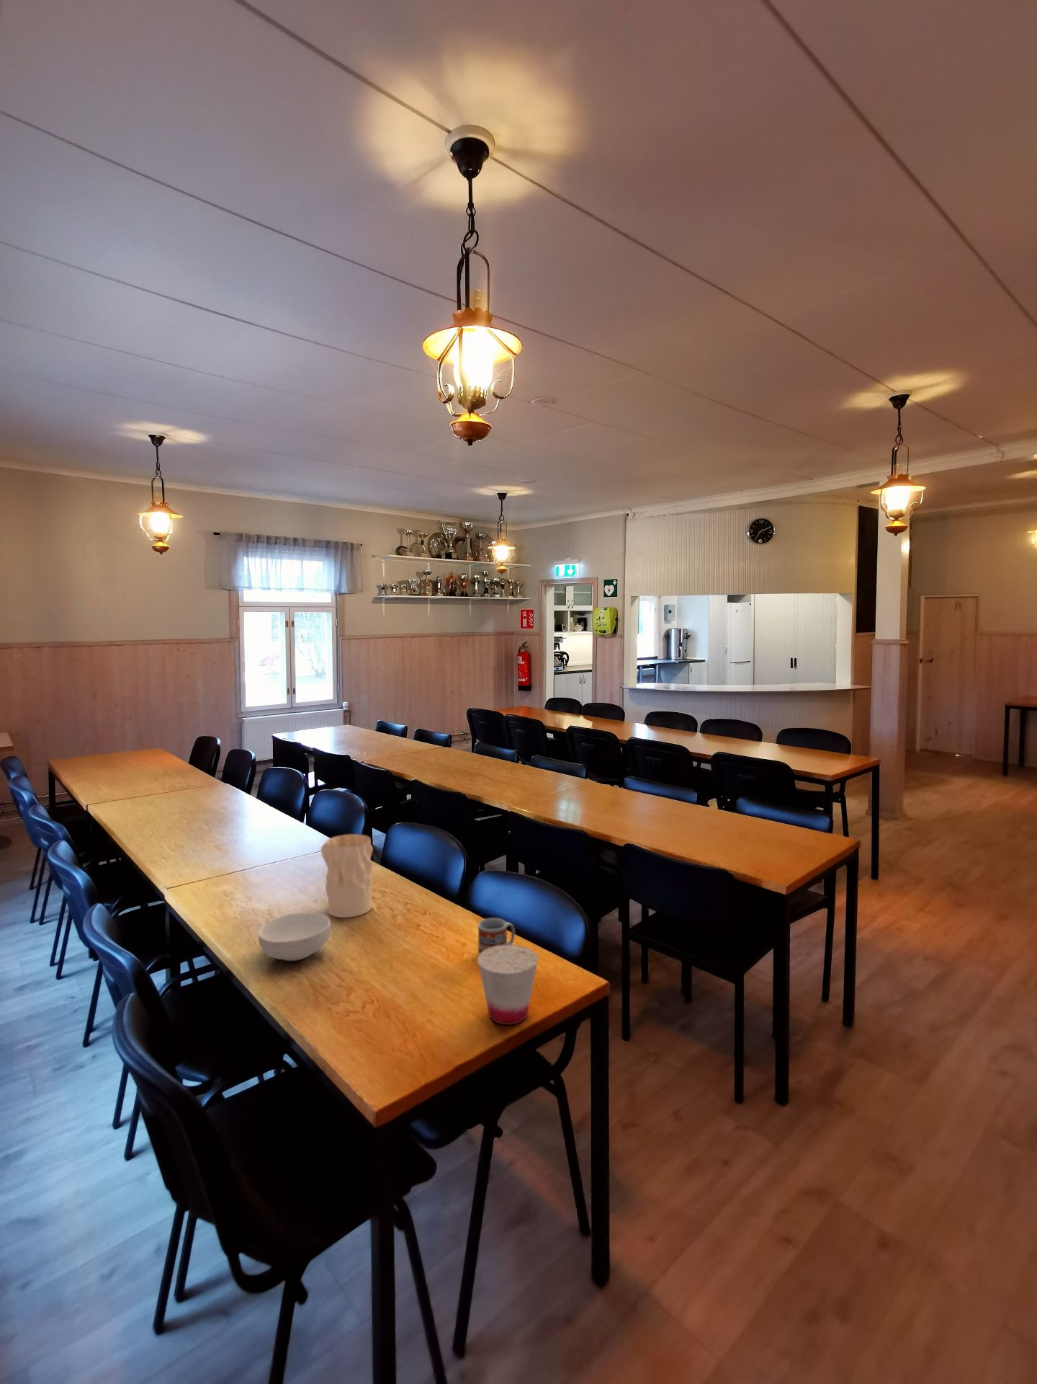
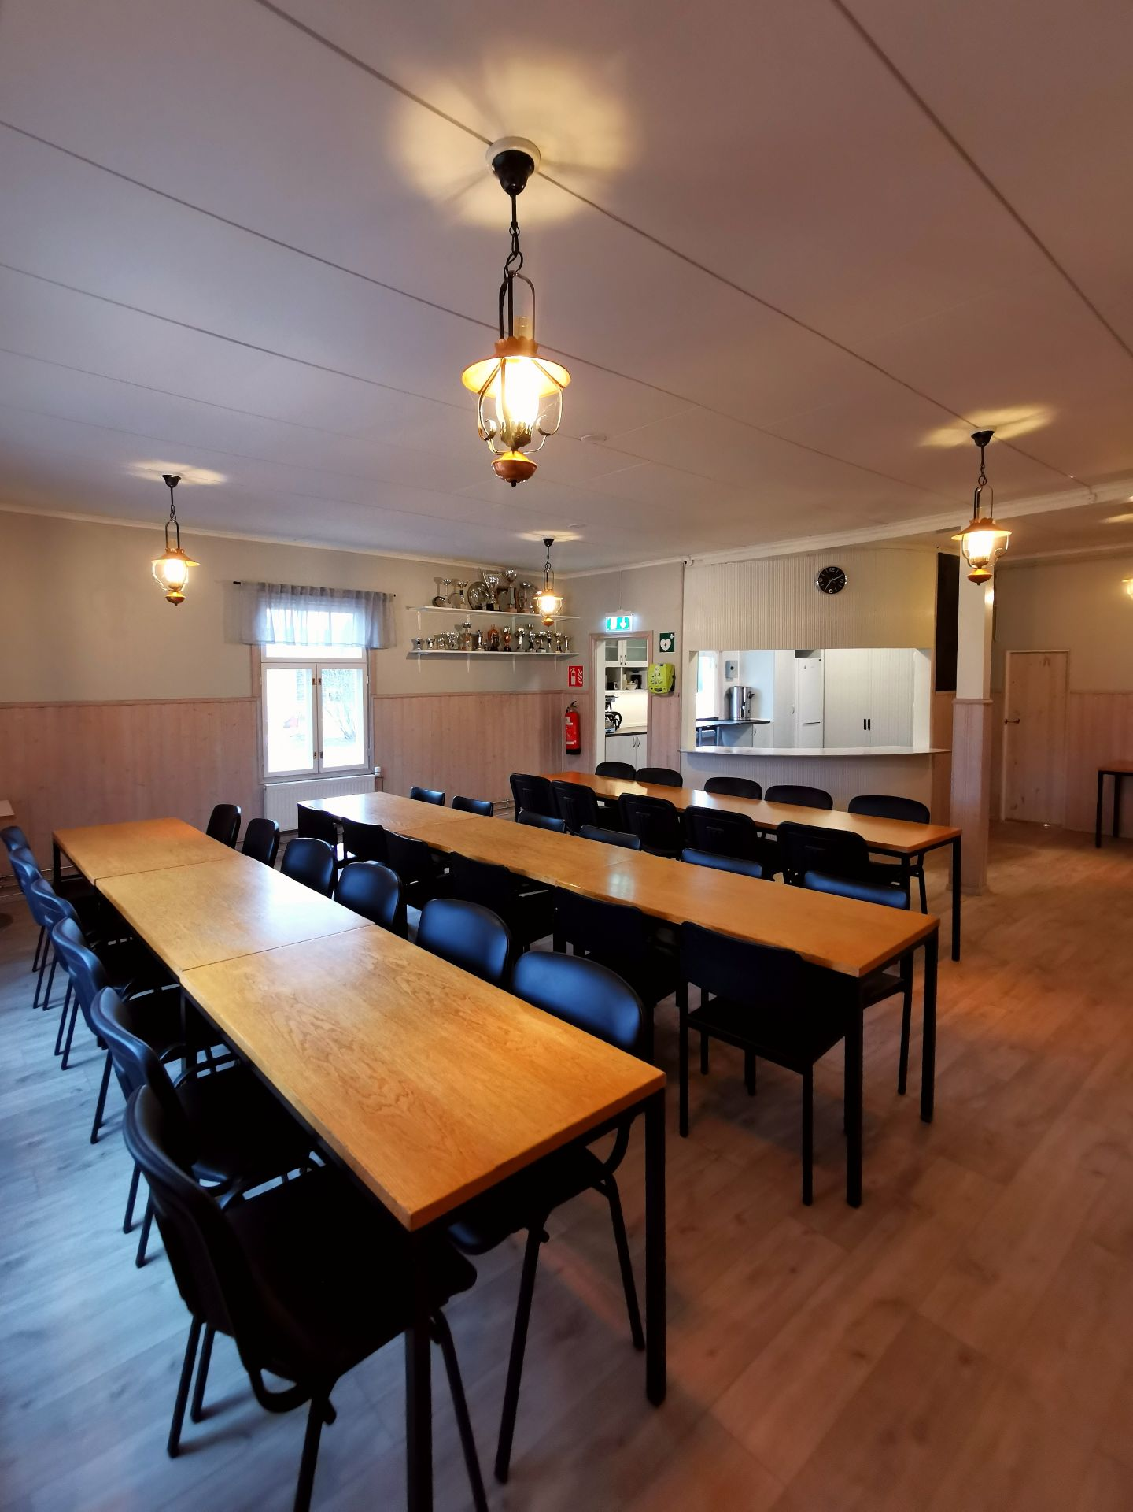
- cereal bowl [257,912,331,961]
- cup [477,945,539,1025]
- vase [320,834,374,919]
- cup [477,918,515,955]
